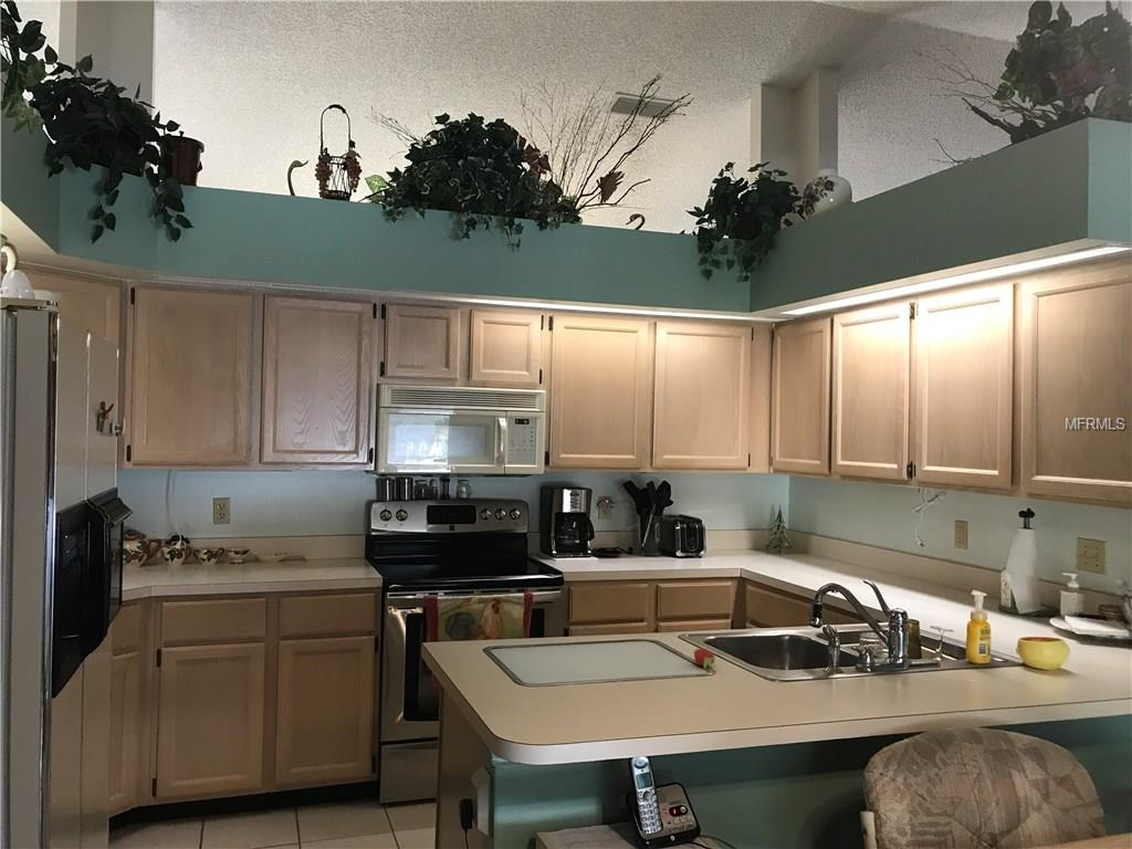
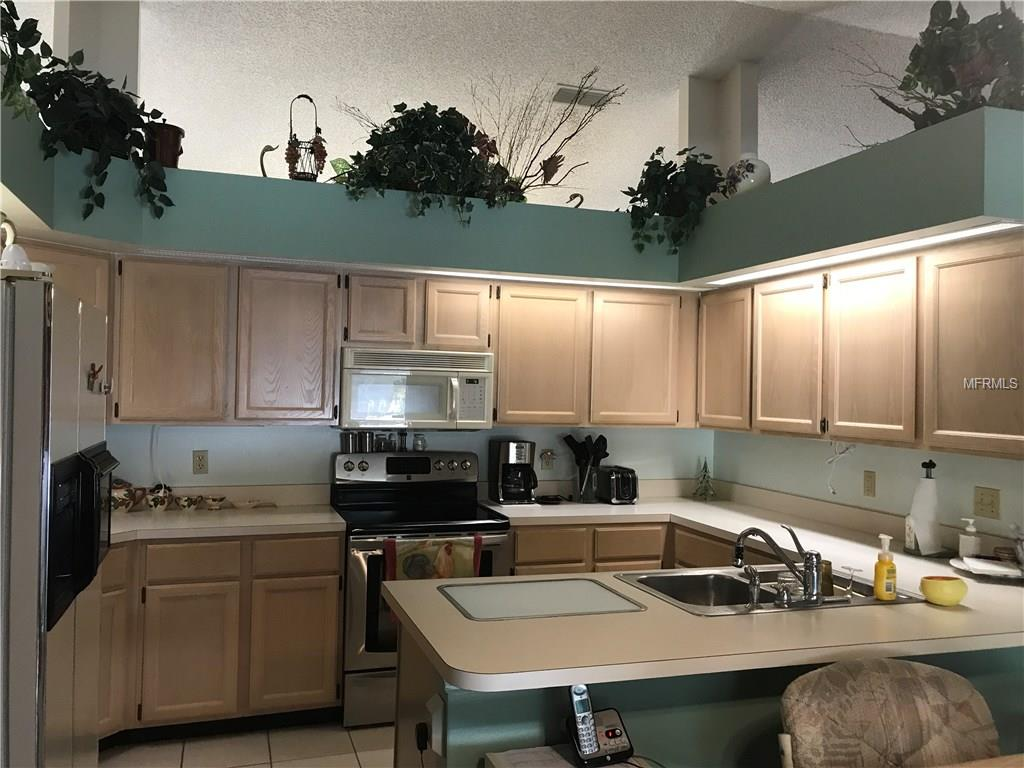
- fruit [693,647,716,670]
